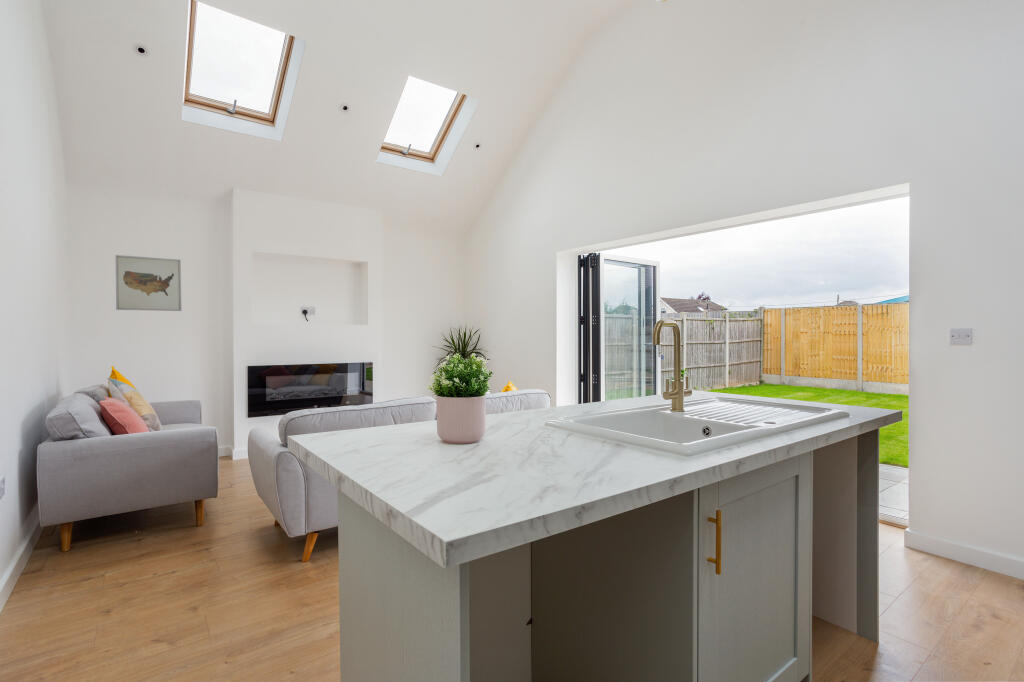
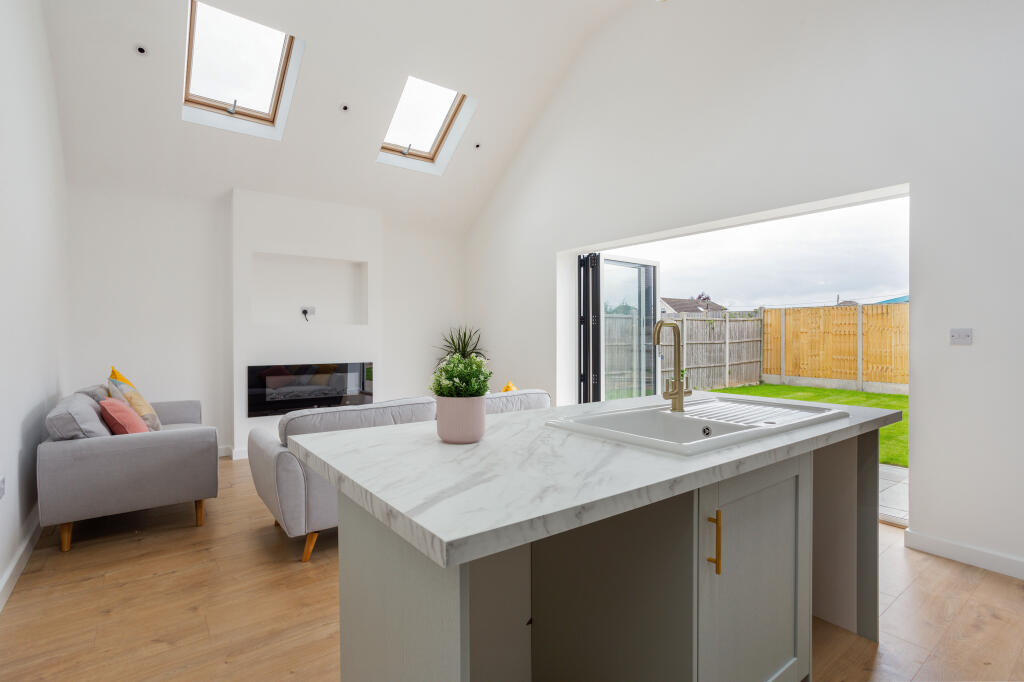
- wall art [114,254,182,312]
